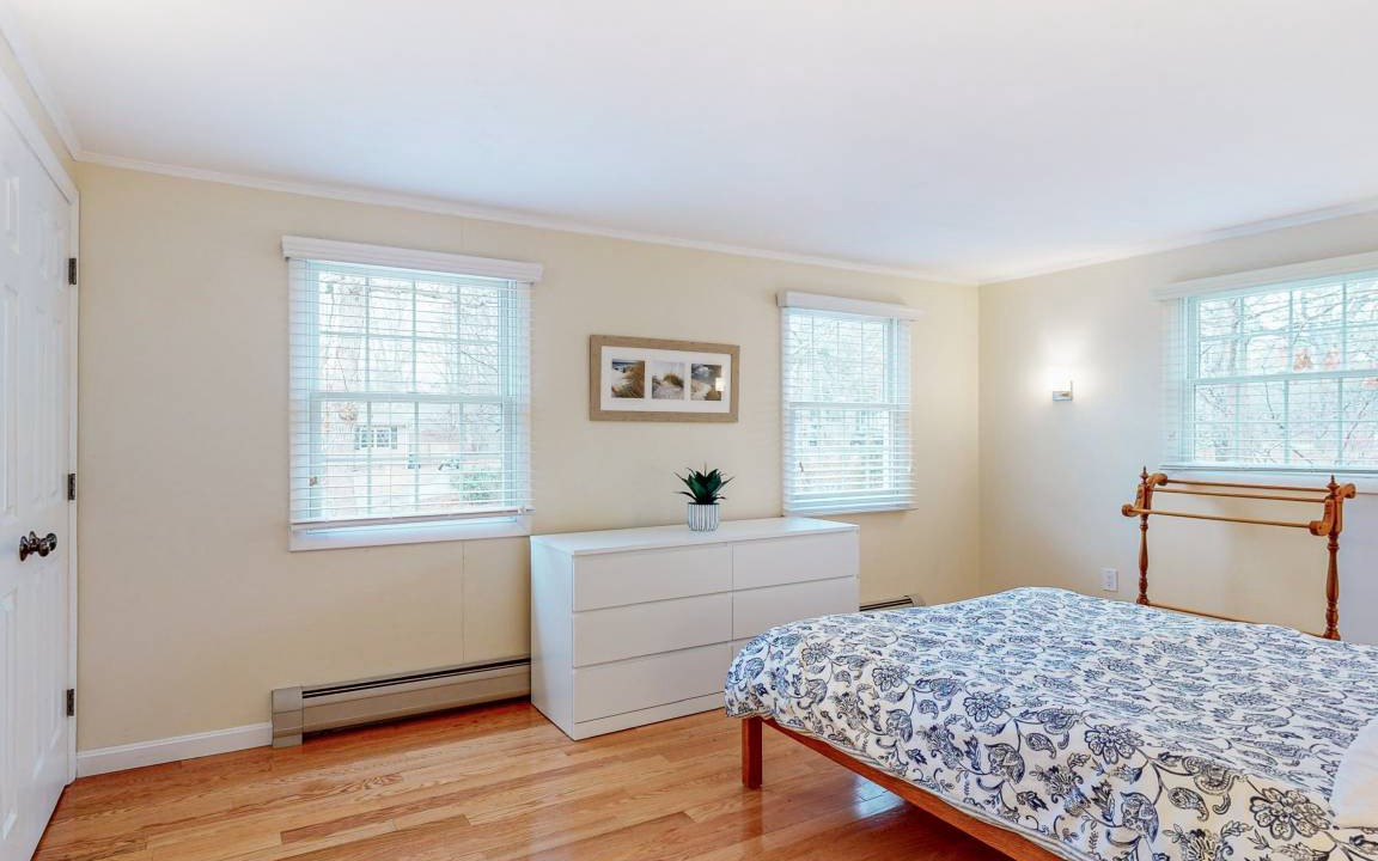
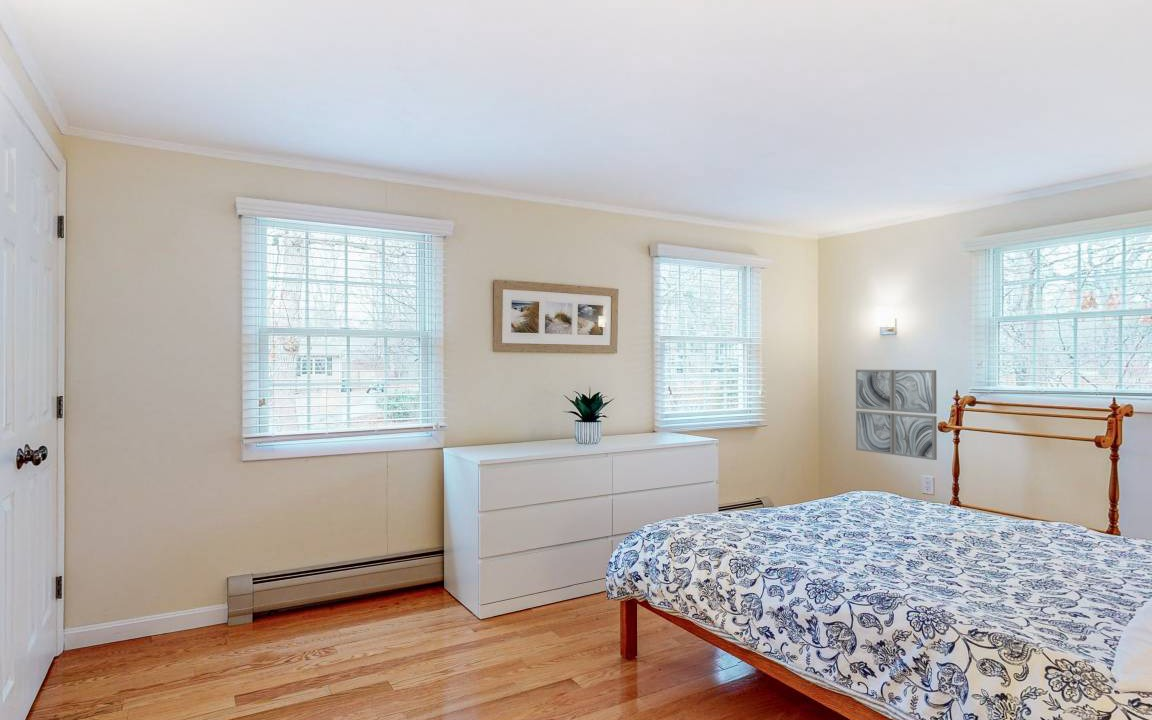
+ wall art [855,369,938,461]
